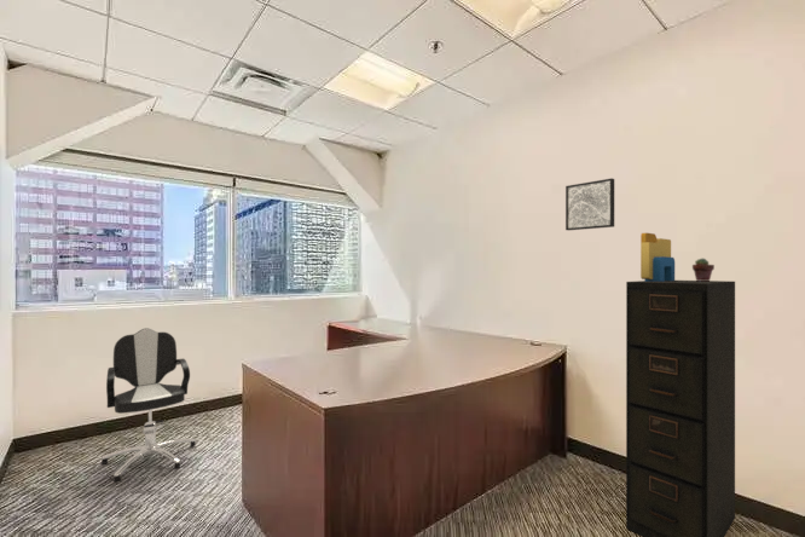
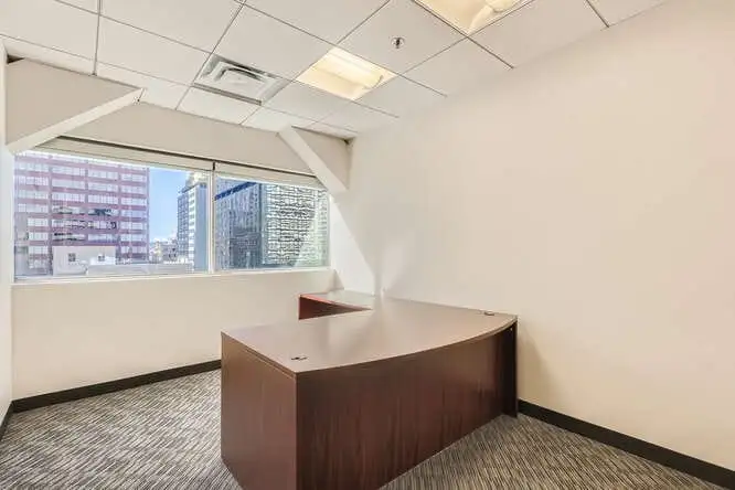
- office chair [100,327,197,483]
- wall art [564,177,615,231]
- folder [639,232,676,282]
- potted succulent [691,258,716,281]
- filing cabinet [625,279,736,537]
